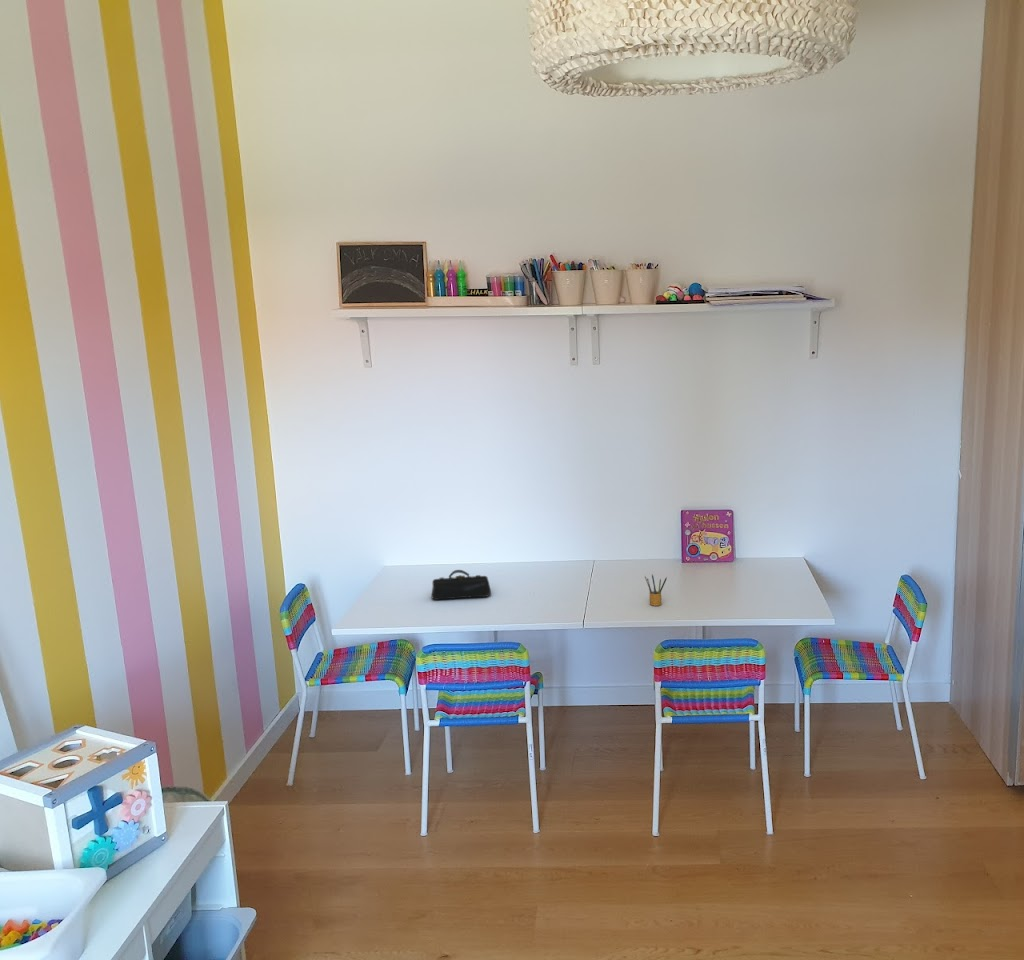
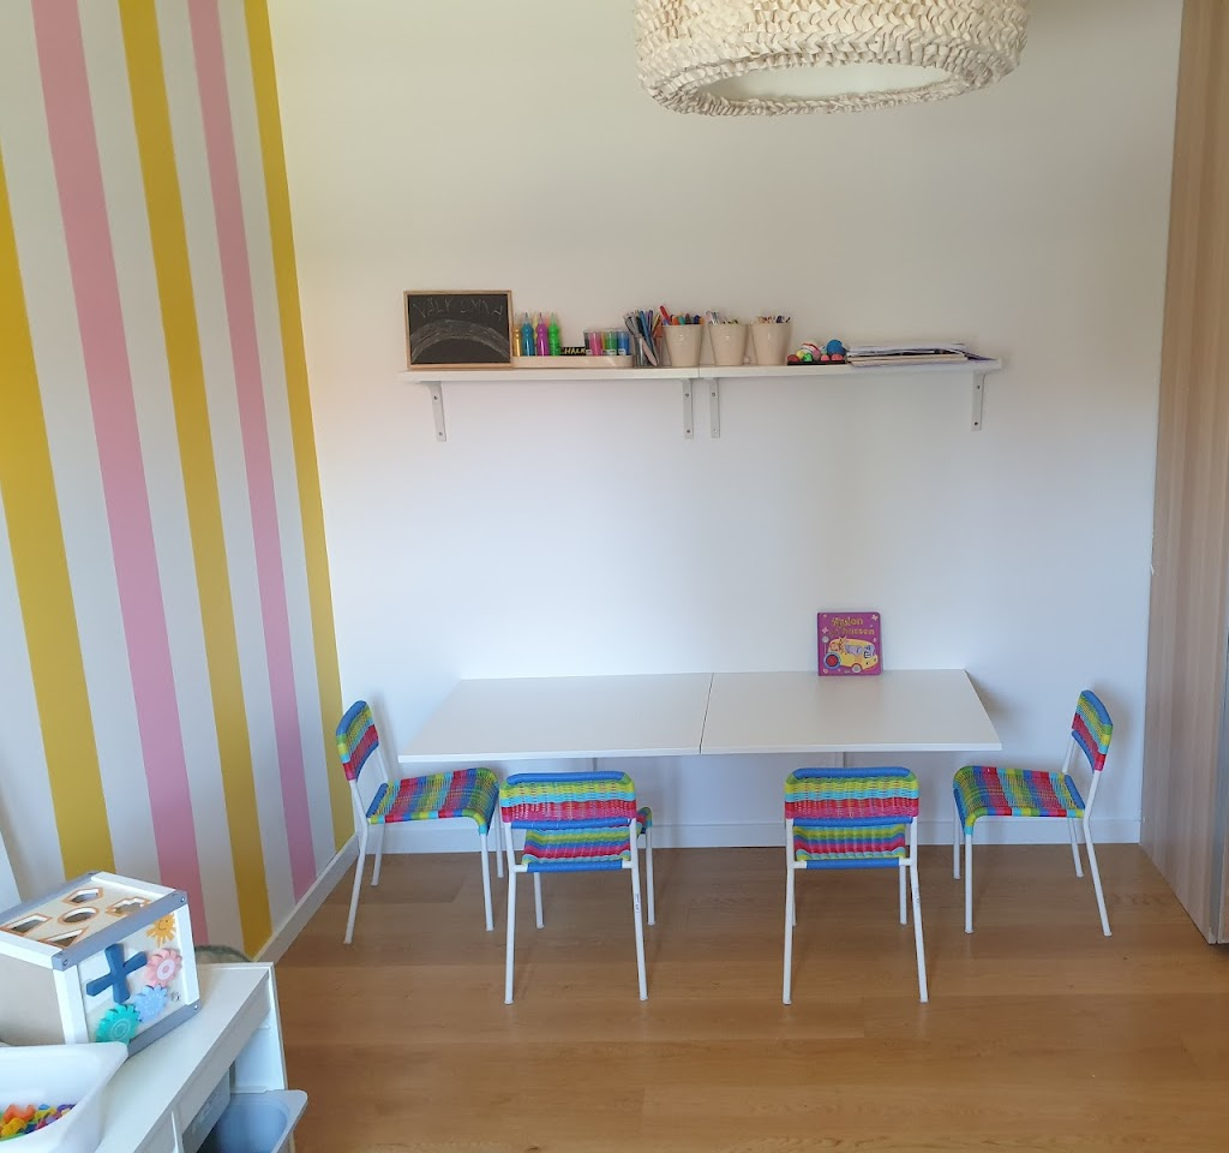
- pencil case [430,569,492,601]
- pencil box [644,573,668,607]
